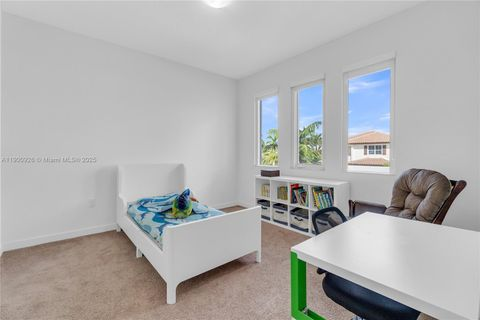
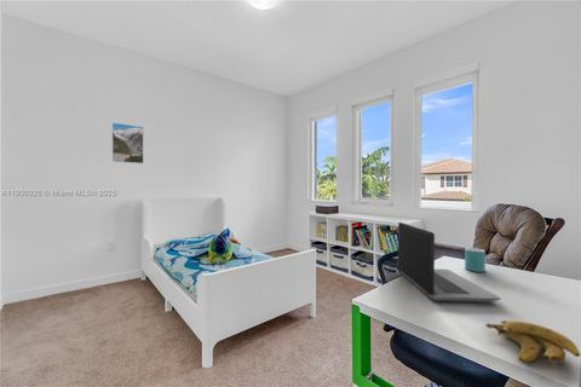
+ banana [484,319,581,364]
+ mug [464,247,487,273]
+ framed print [111,122,144,164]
+ laptop computer [397,221,502,304]
